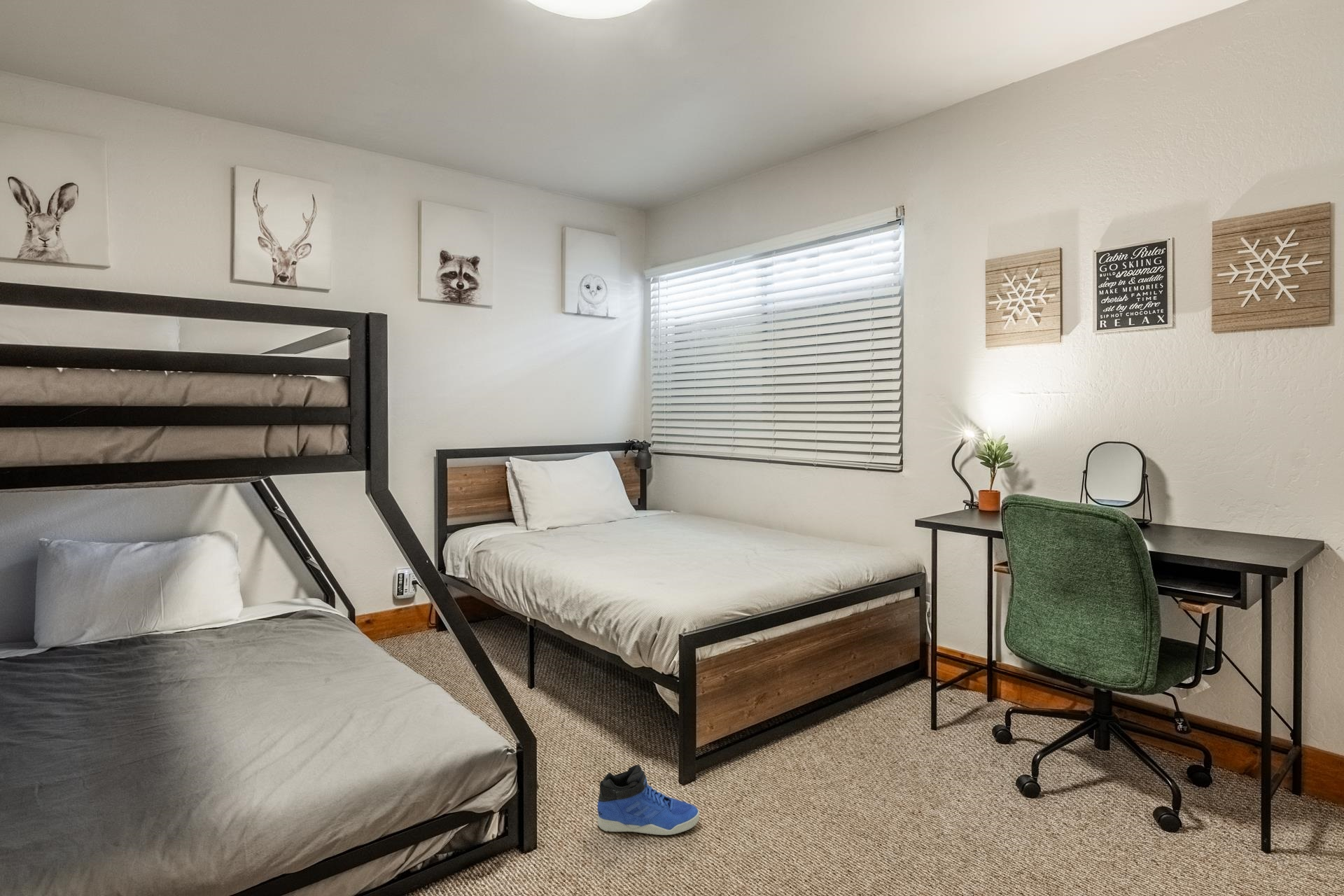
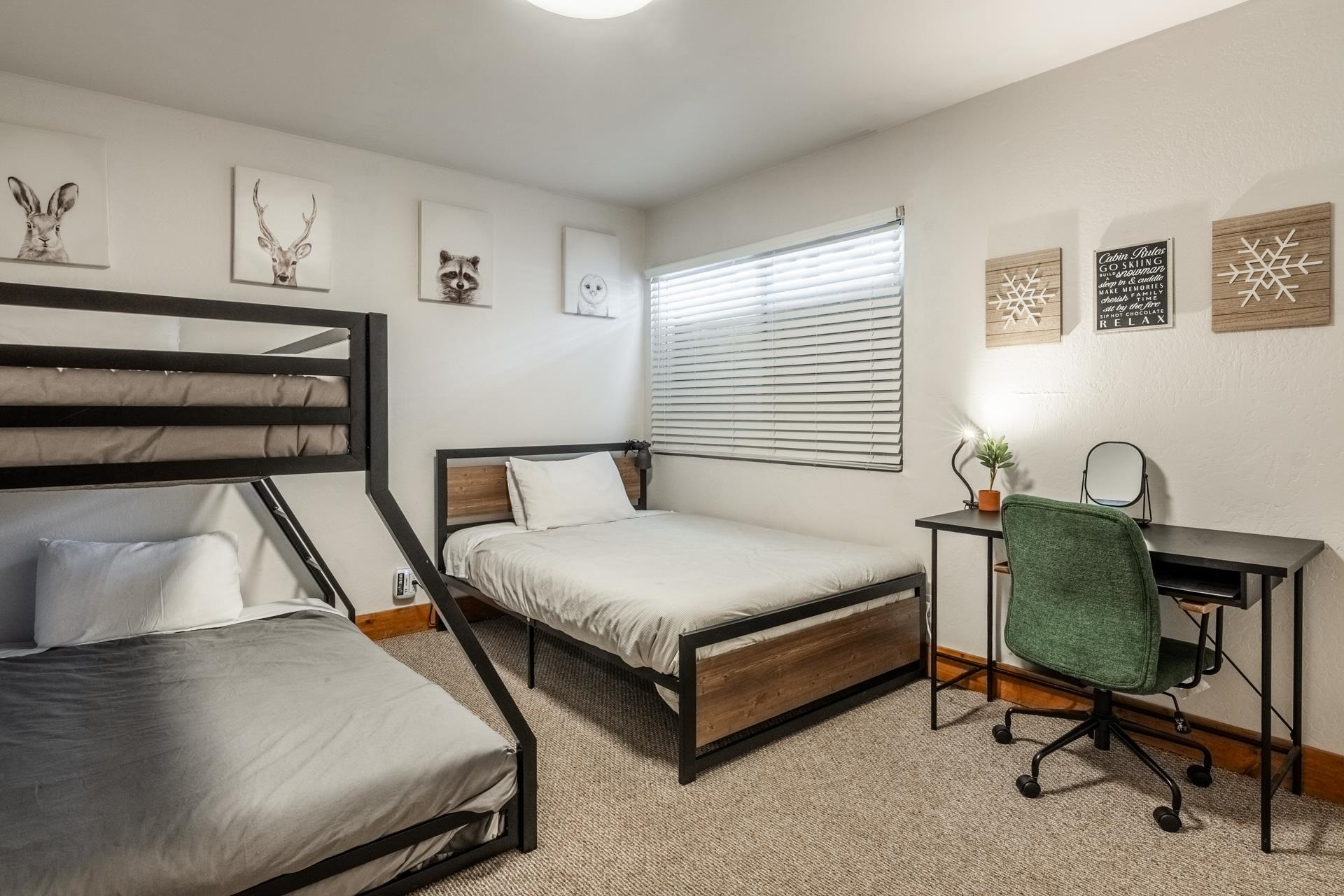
- sneaker [597,764,700,836]
